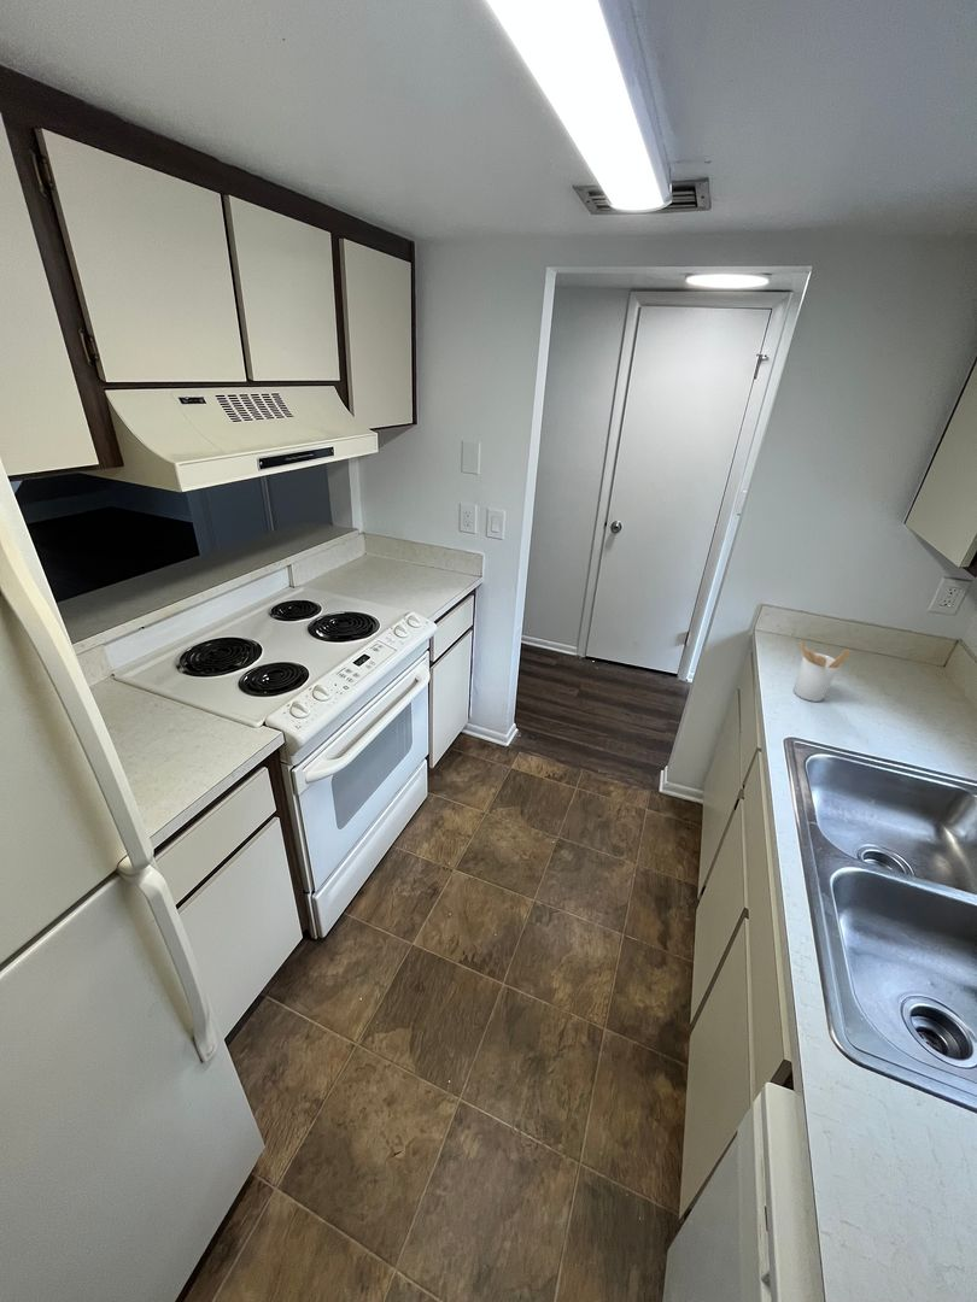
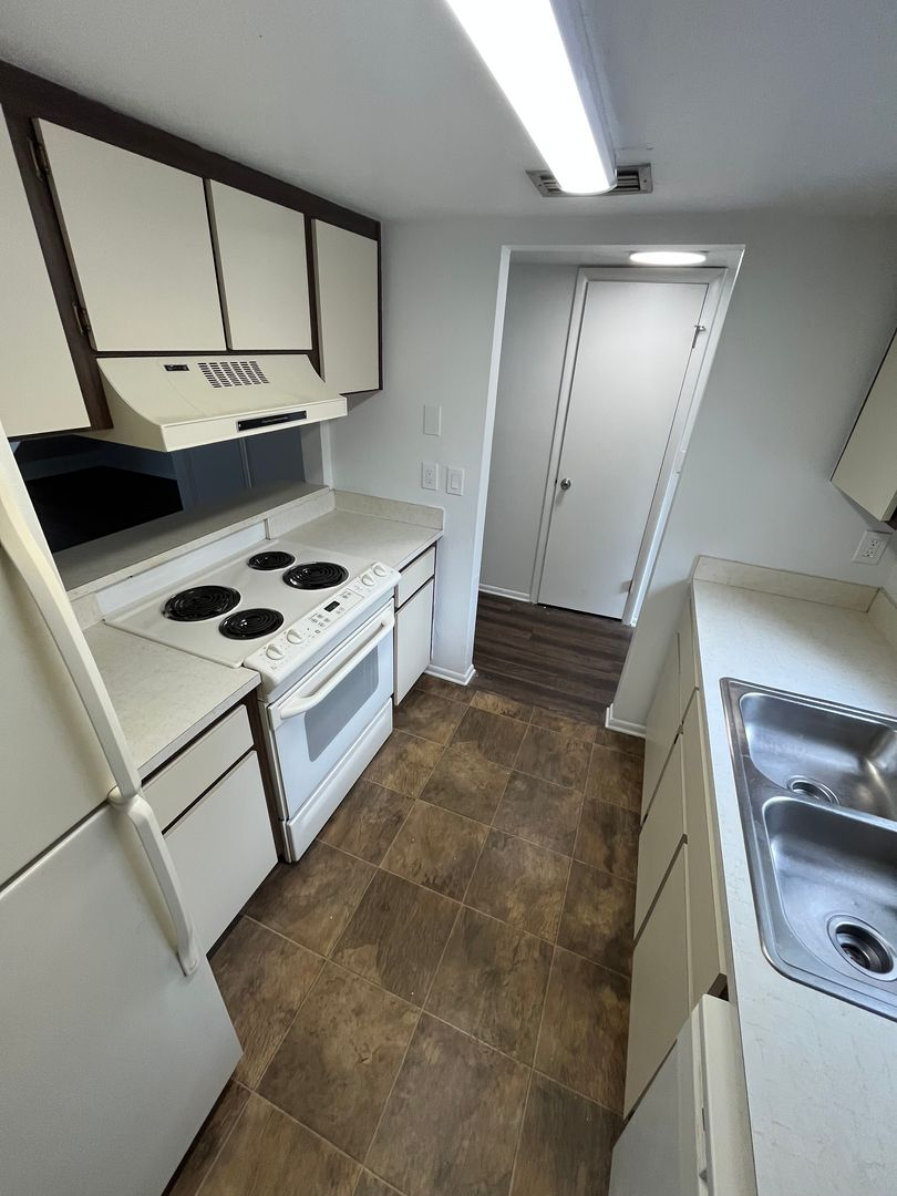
- utensil holder [792,640,853,703]
